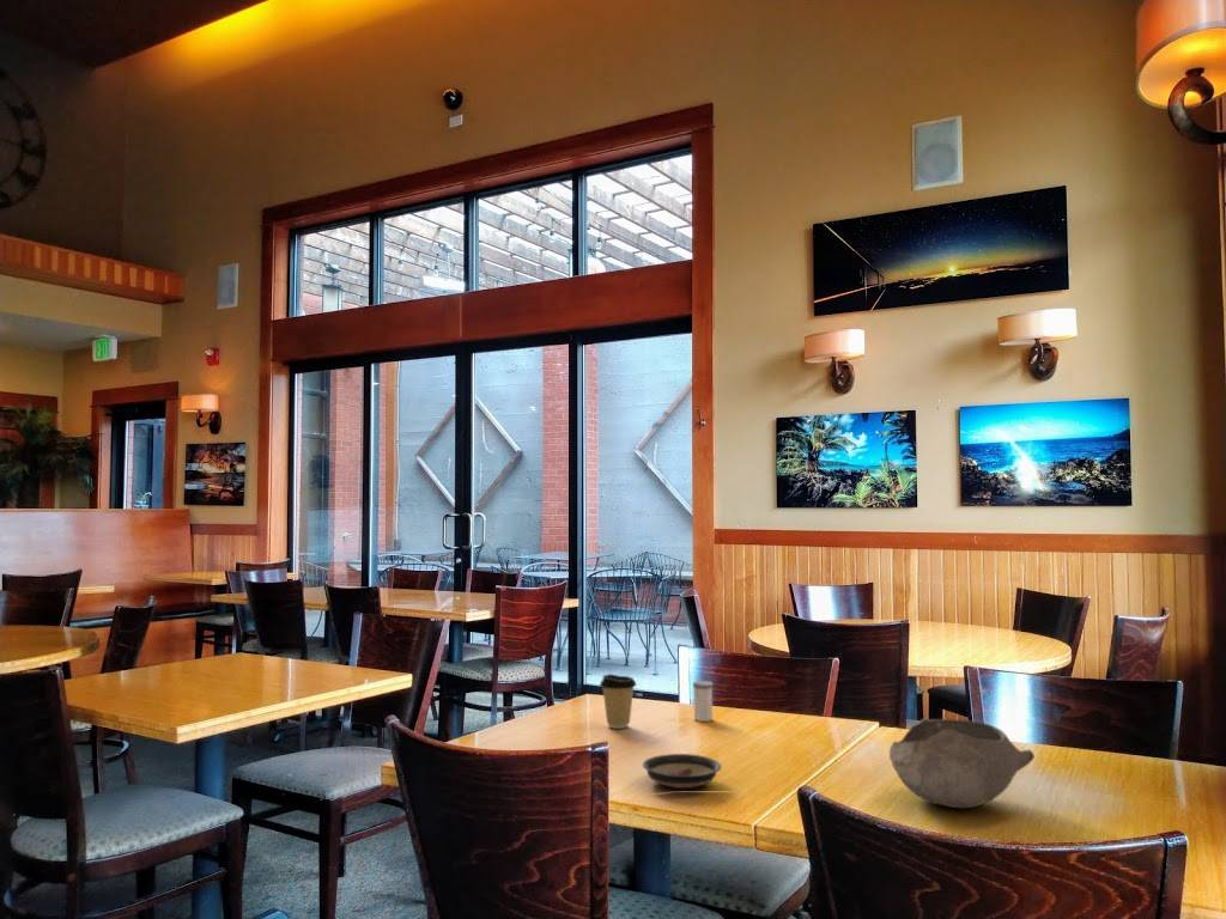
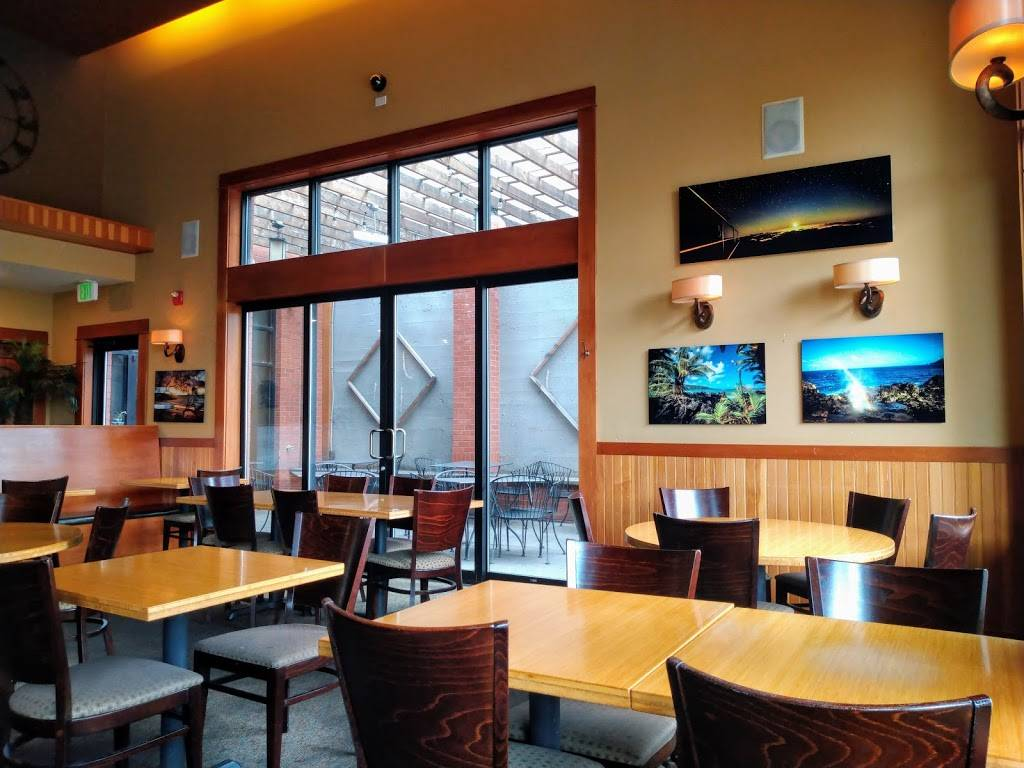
- coffee cup [599,672,638,730]
- salt shaker [692,680,714,723]
- saucer [642,753,722,790]
- bowl [888,718,1036,809]
